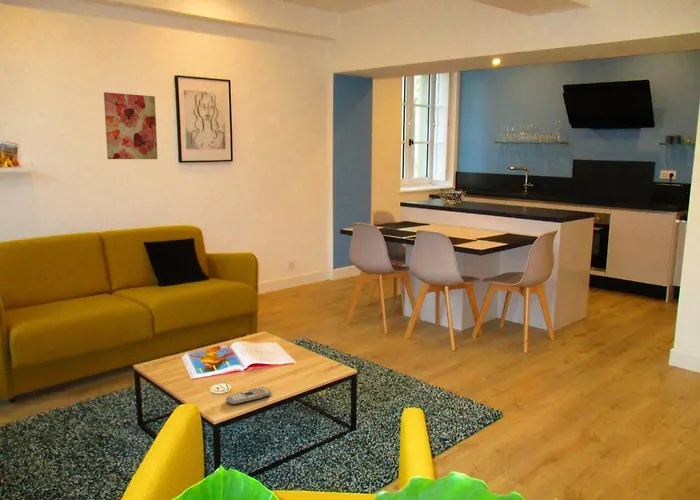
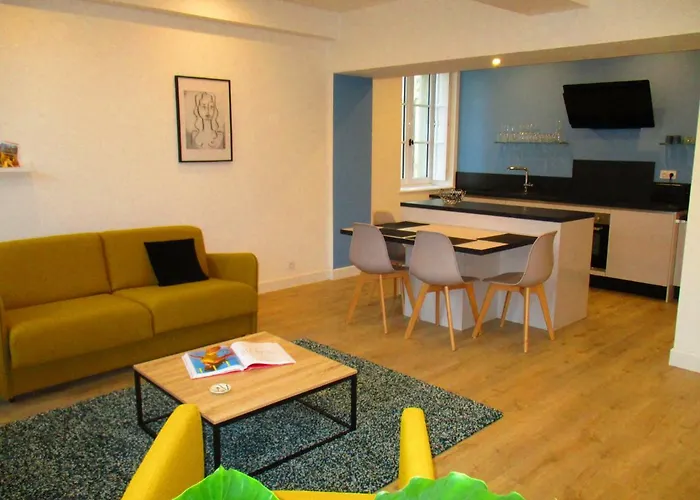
- wall art [103,91,159,160]
- remote control [225,386,272,406]
